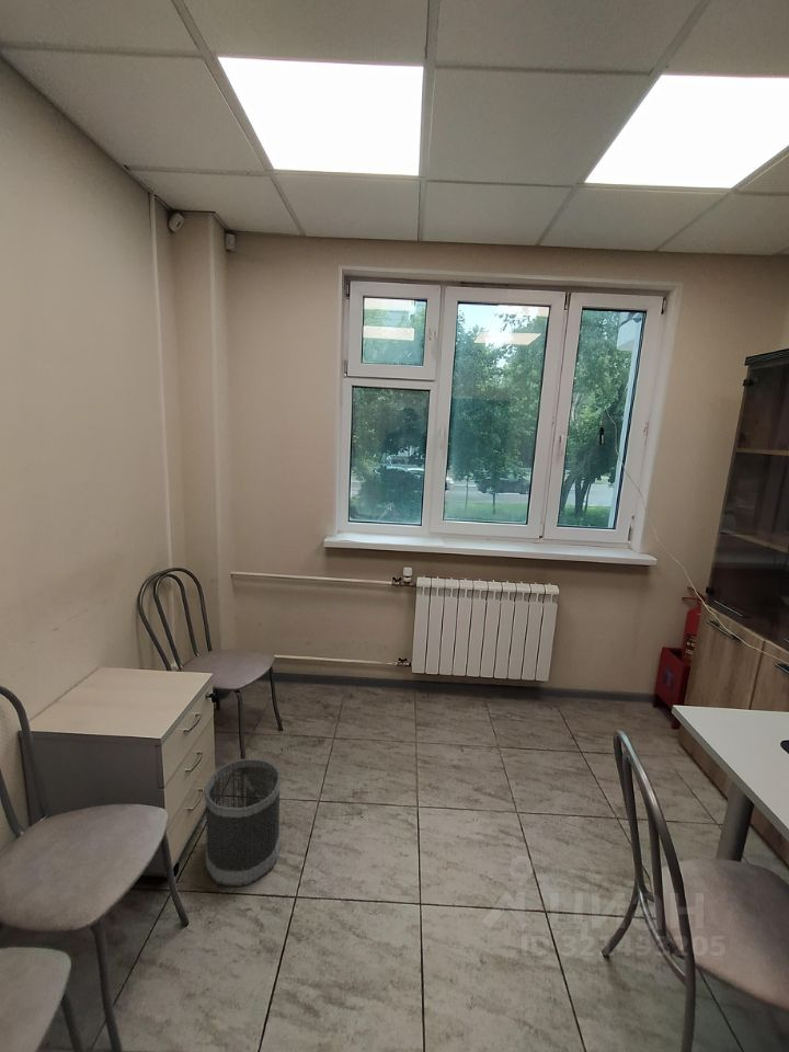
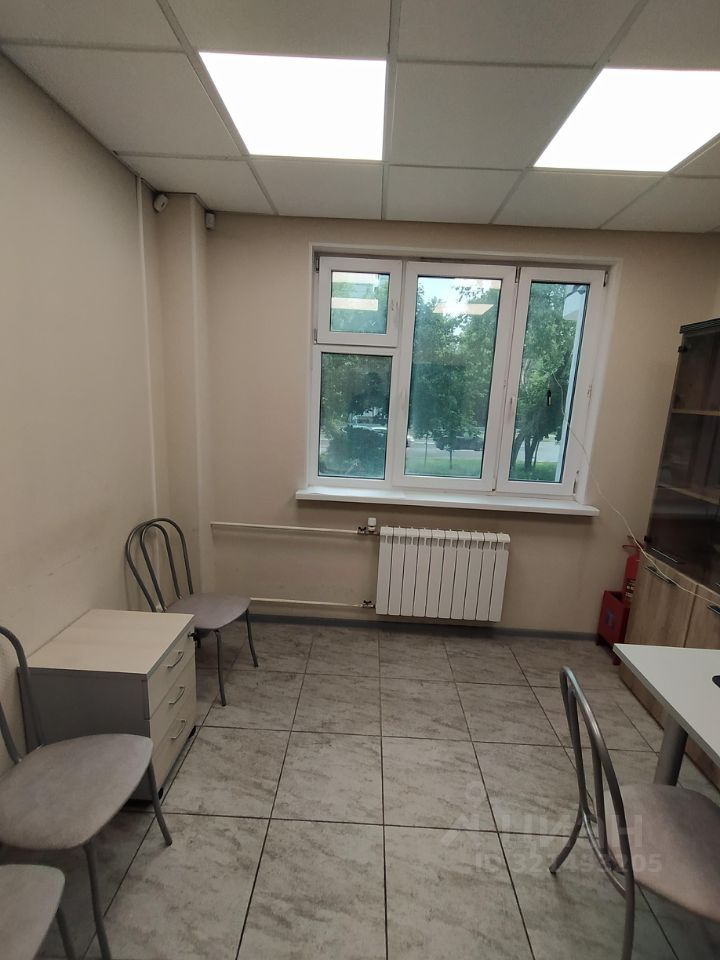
- wastebasket [203,757,282,888]
